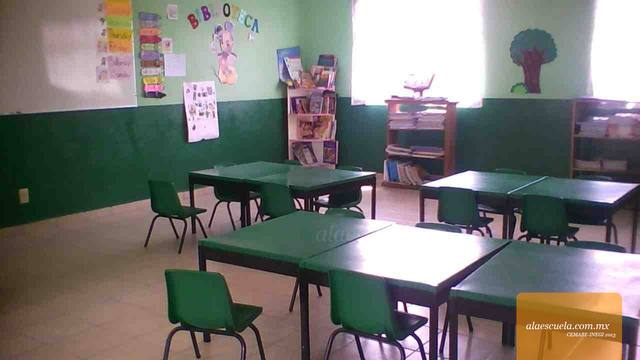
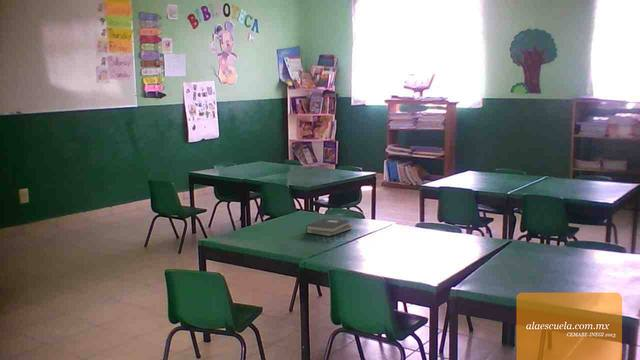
+ hardback book [305,217,353,237]
